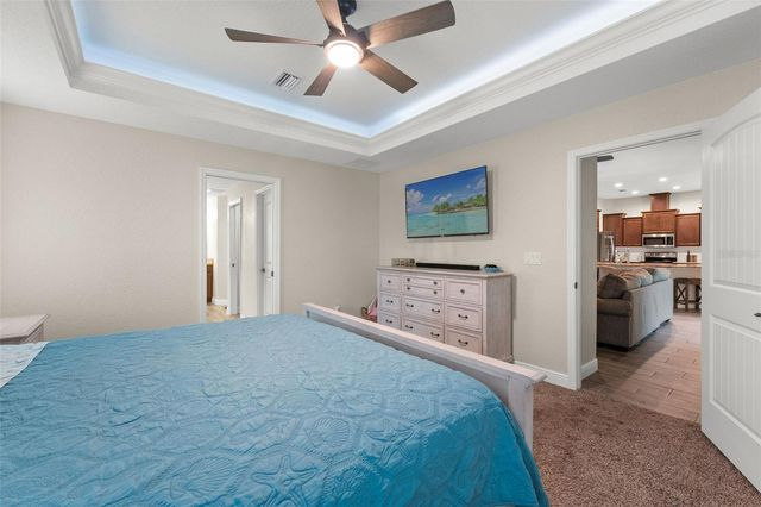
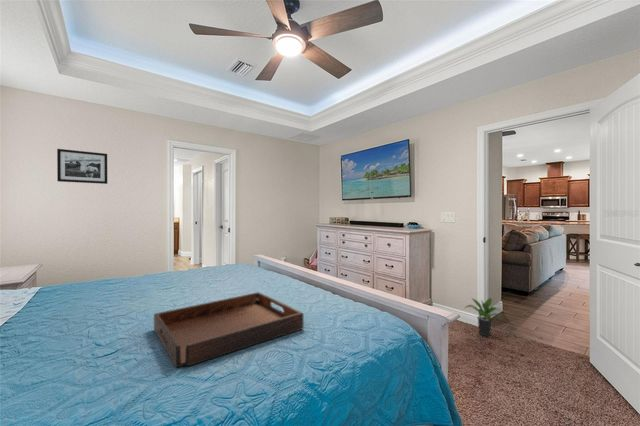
+ potted plant [464,297,504,338]
+ serving tray [153,291,304,368]
+ picture frame [56,148,108,185]
